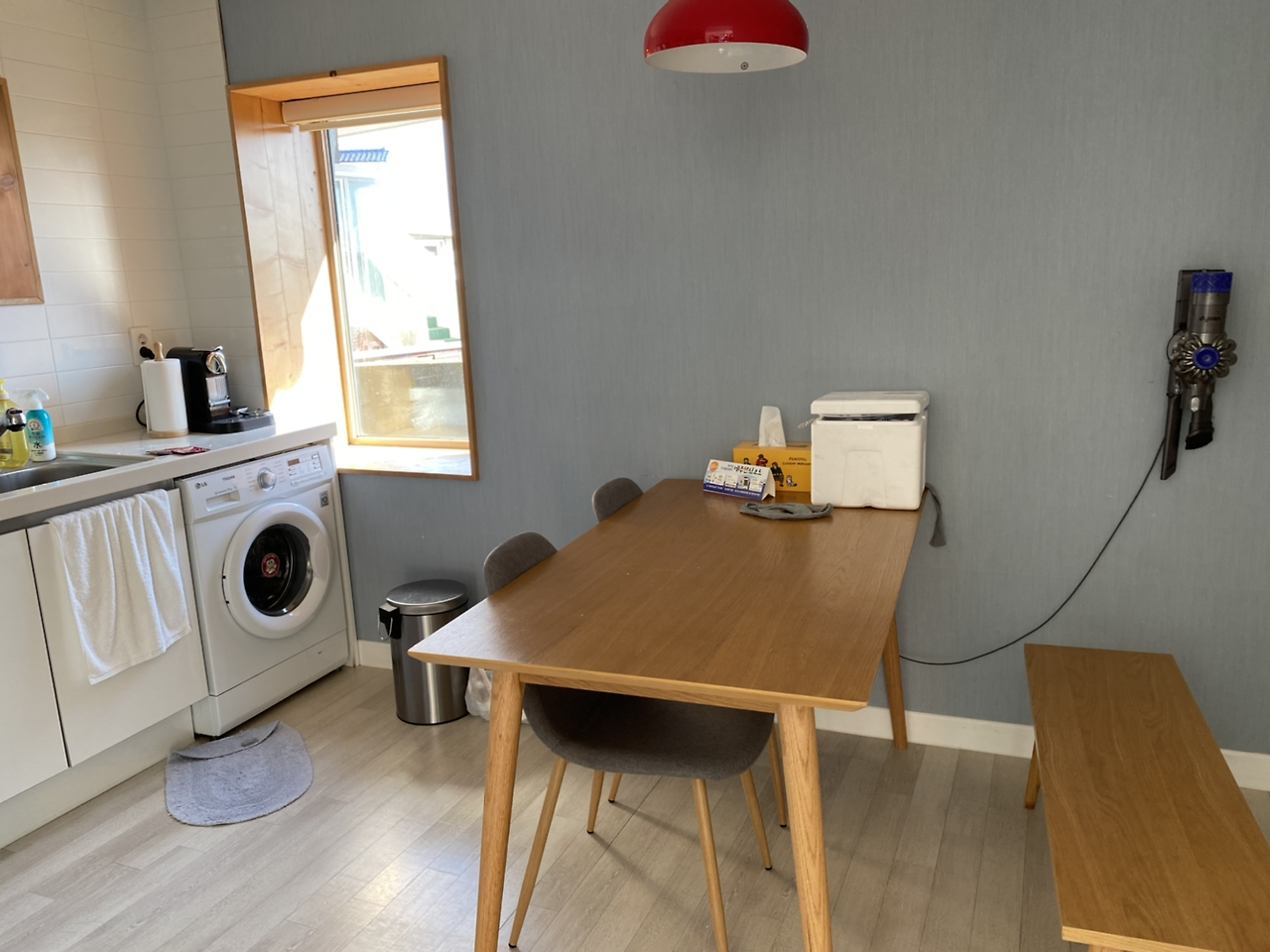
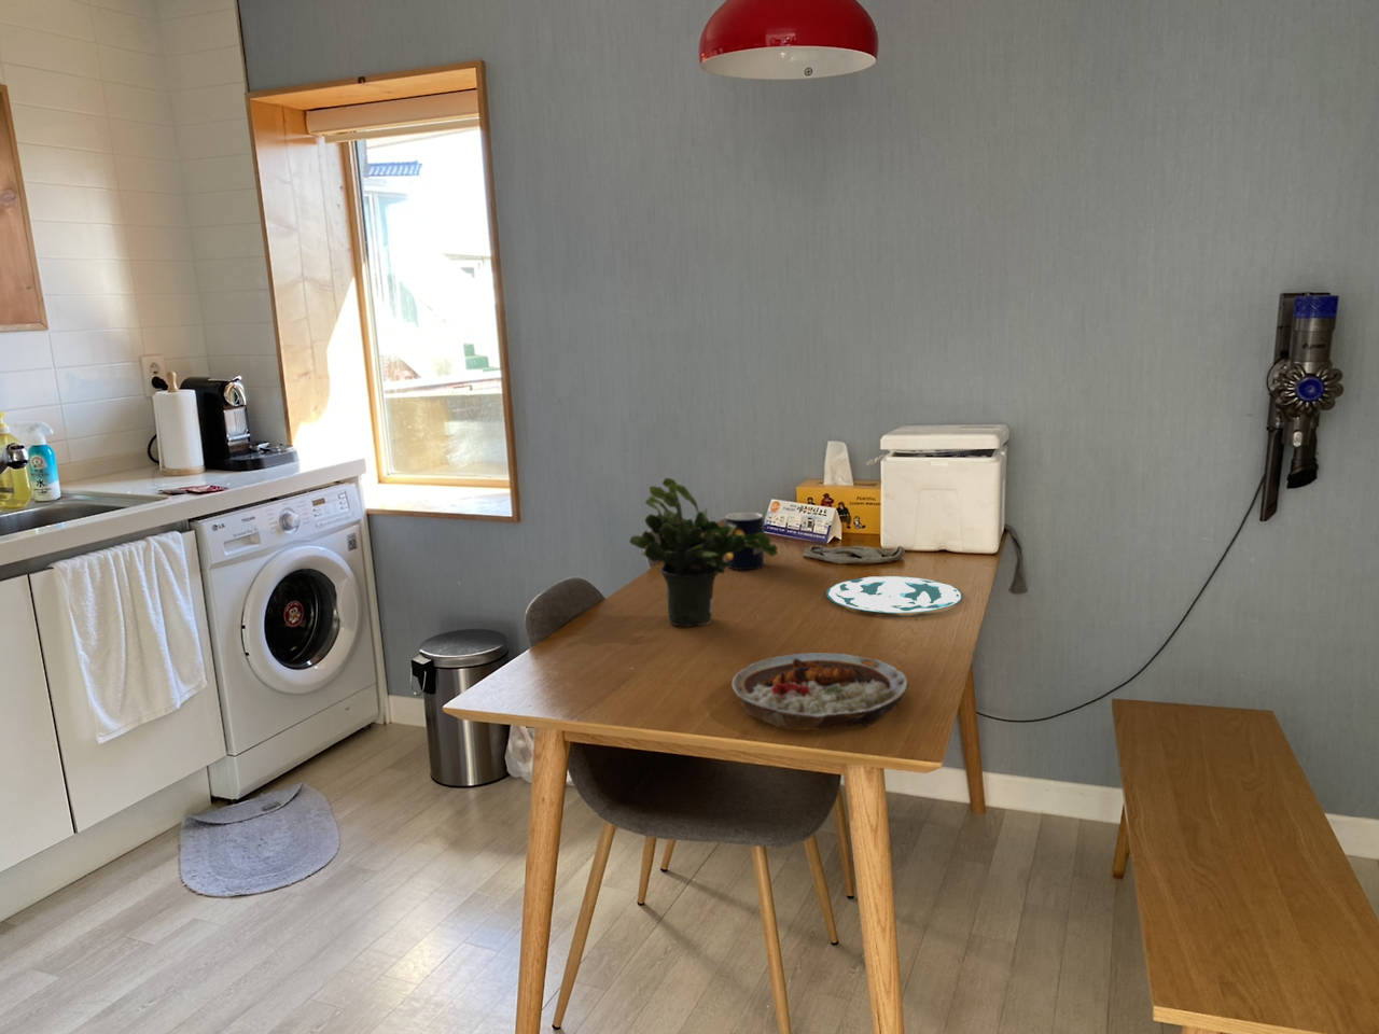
+ plate [732,652,909,731]
+ plate [825,576,963,614]
+ mug [724,512,764,571]
+ potted plant [628,477,779,628]
